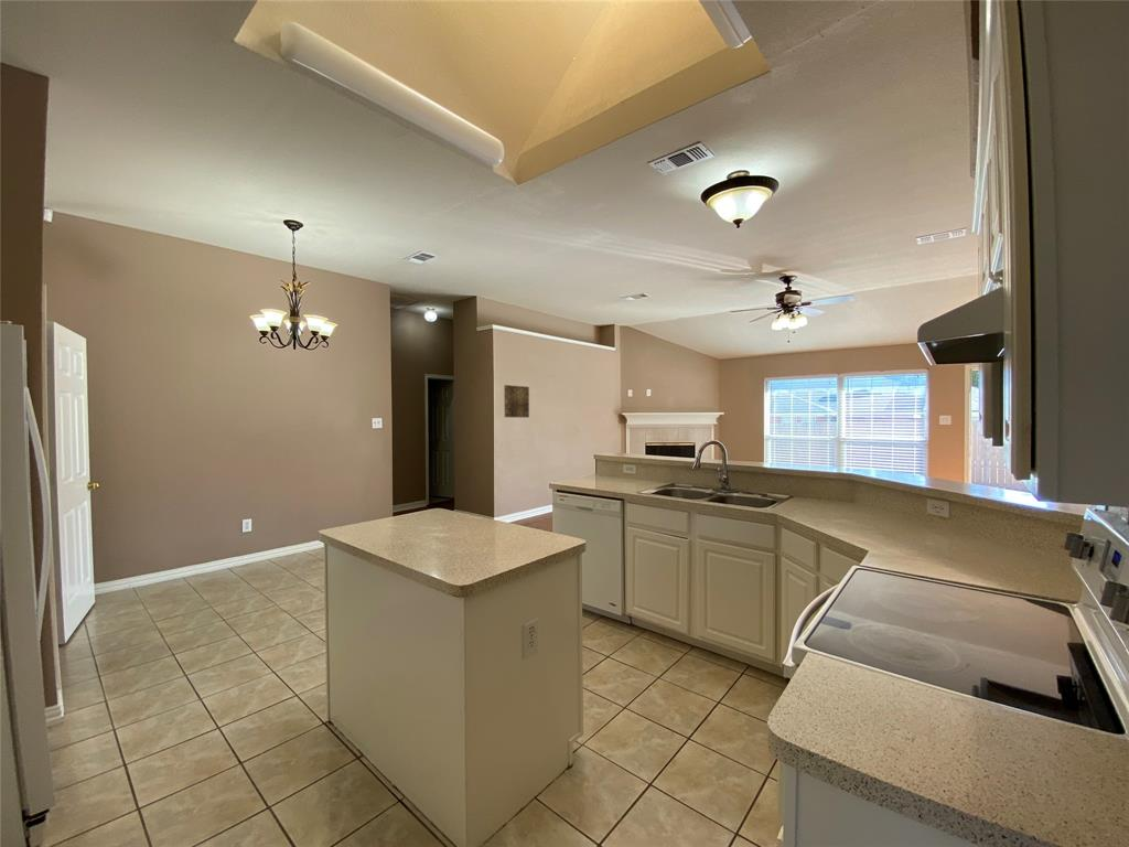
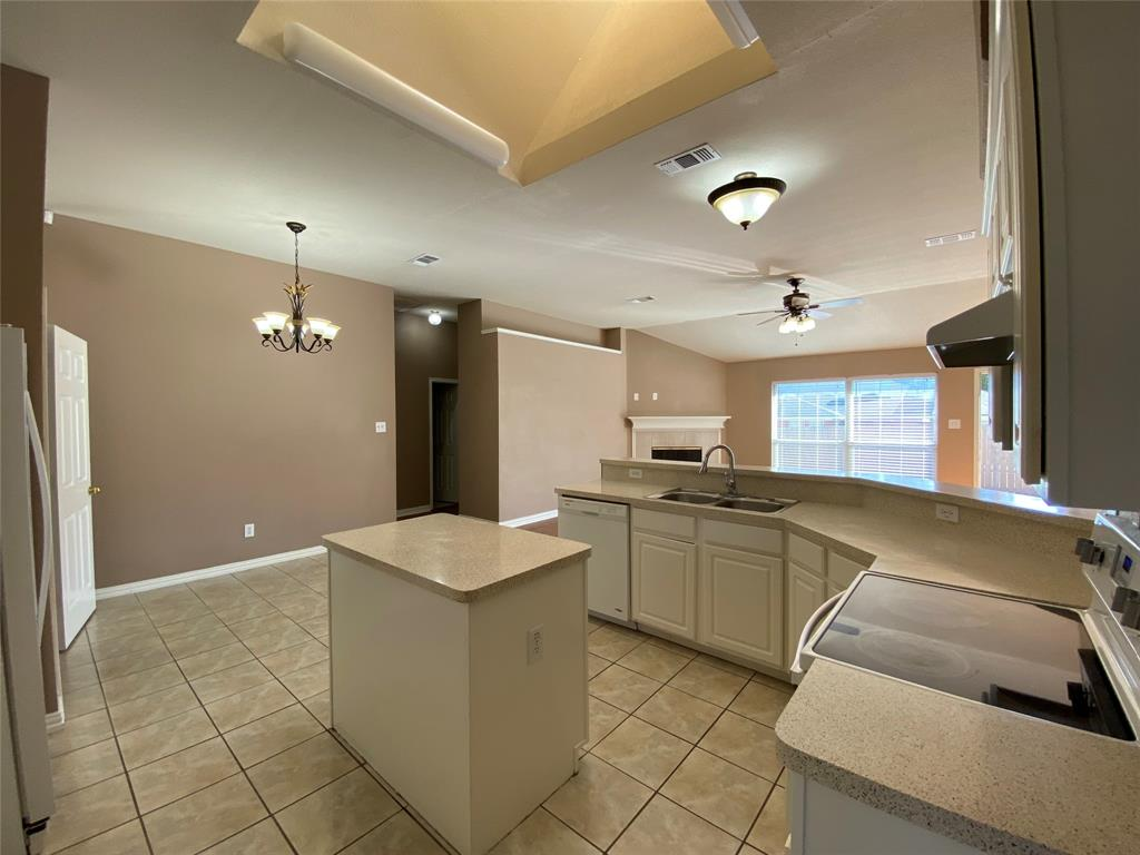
- wall art [503,384,530,419]
